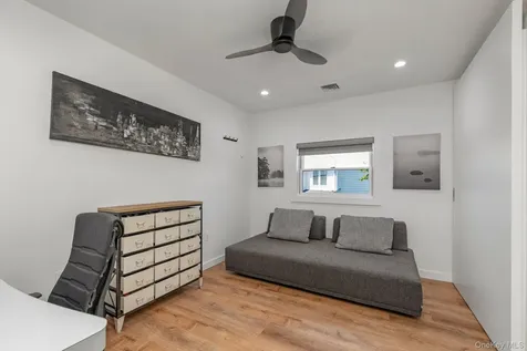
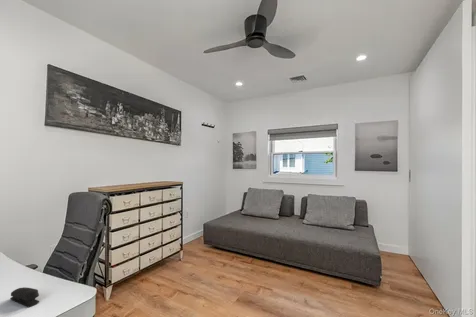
+ stapler [9,286,40,308]
